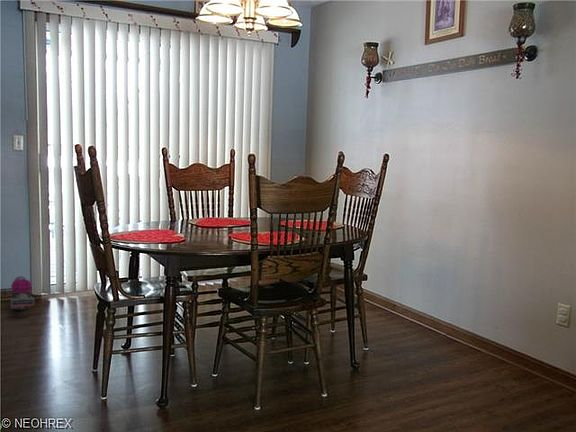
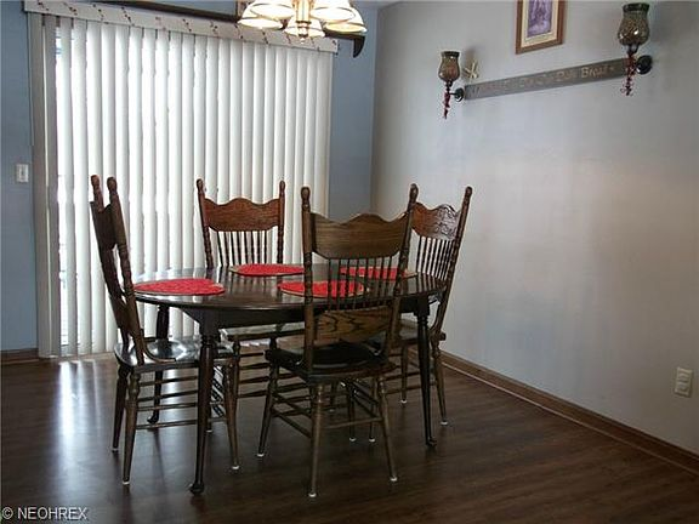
- vacuum cleaner [10,275,35,311]
